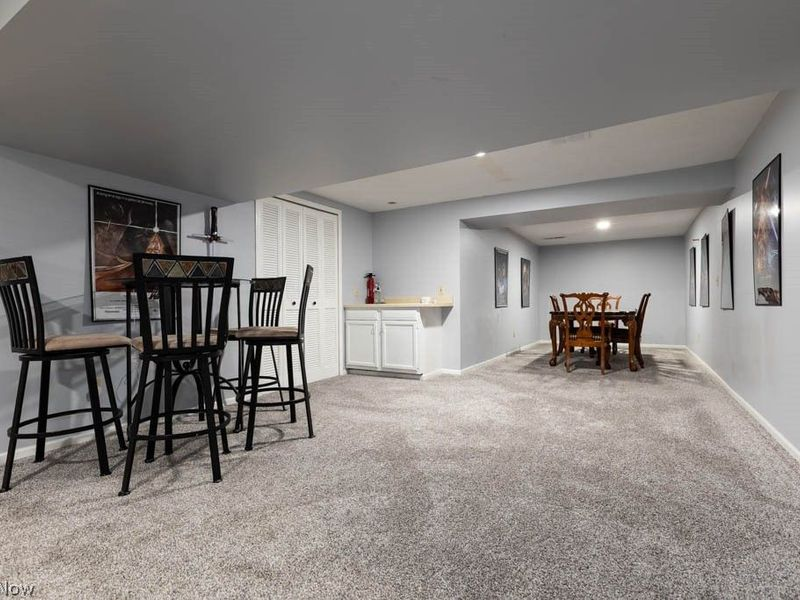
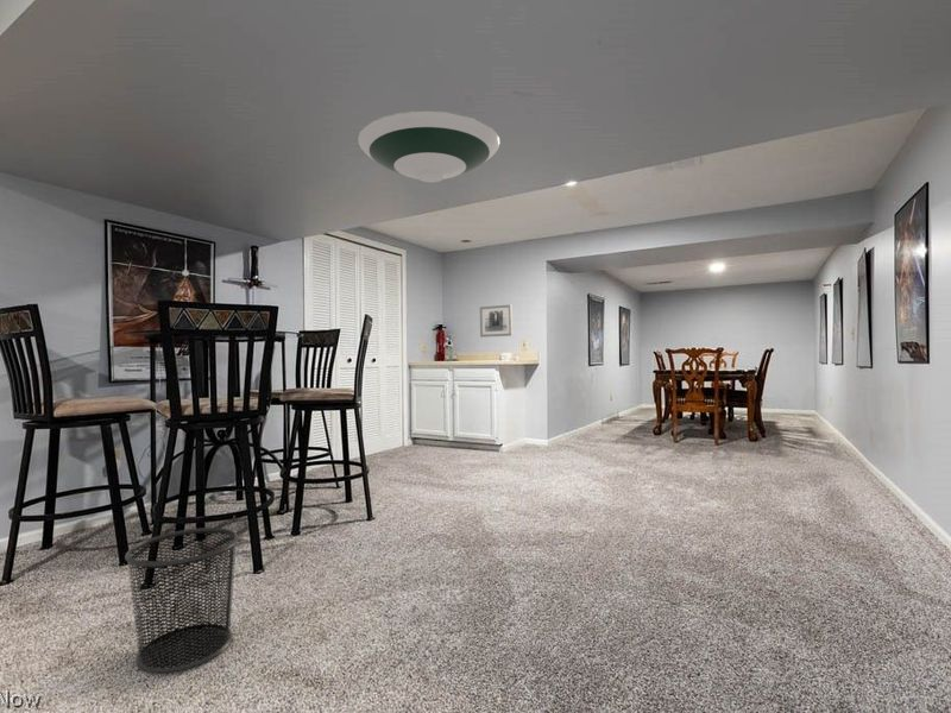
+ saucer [357,109,500,184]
+ waste bin [124,526,240,674]
+ wall art [479,304,514,339]
